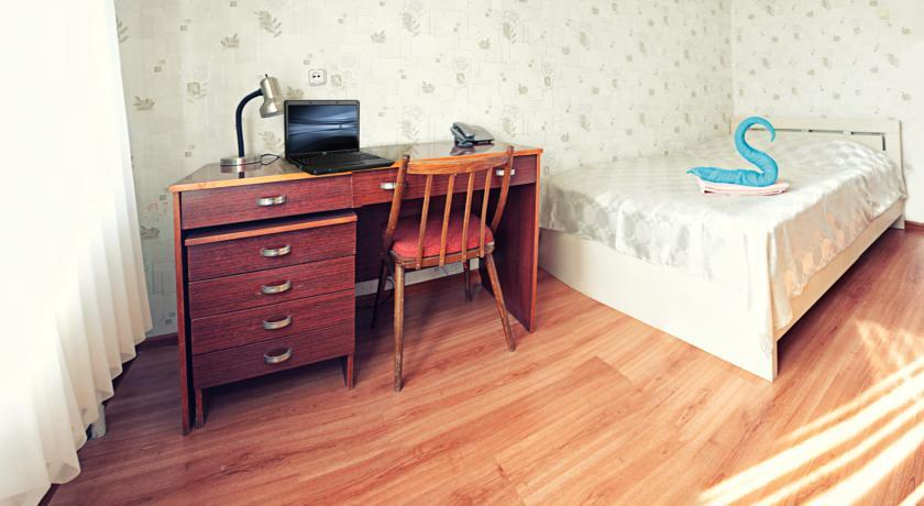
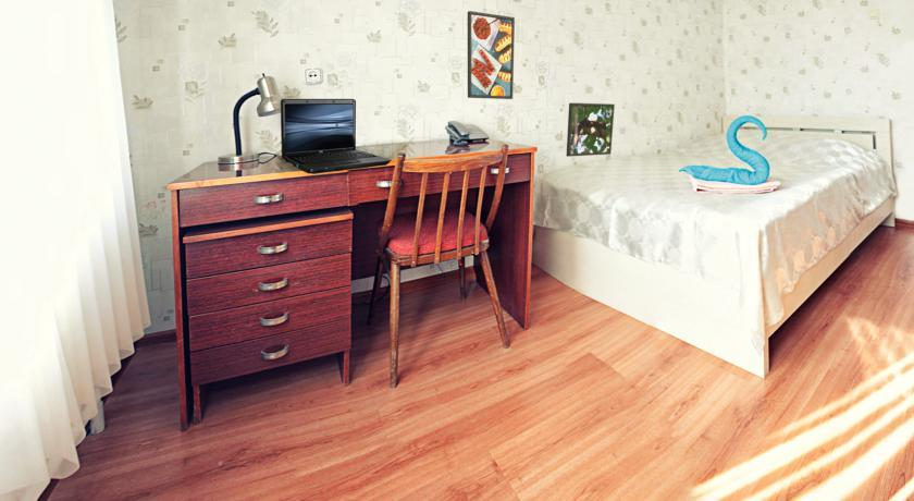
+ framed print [467,10,516,100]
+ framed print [565,102,616,158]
